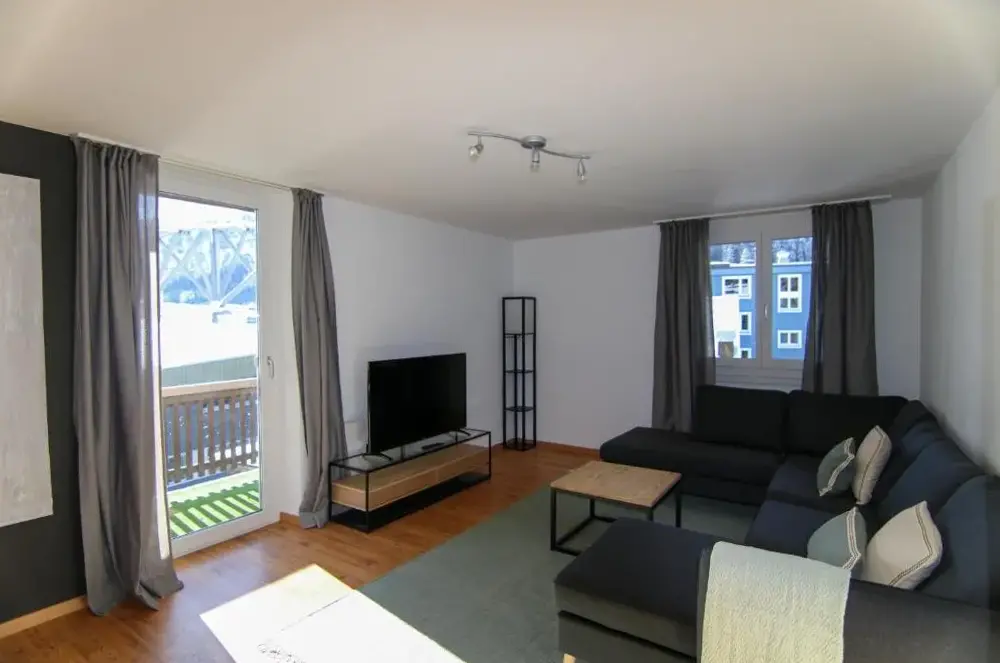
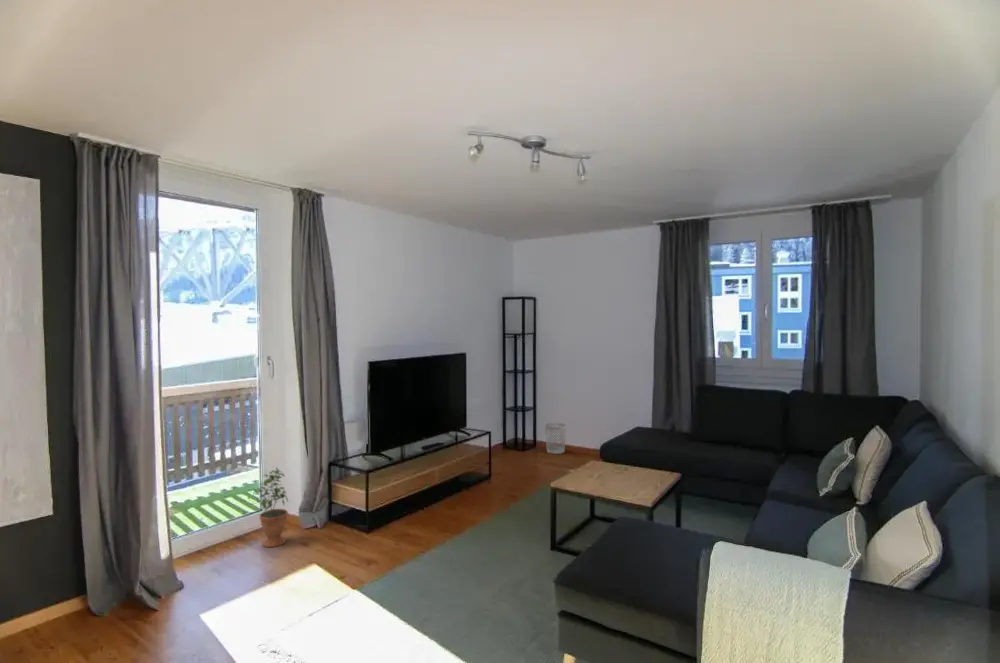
+ potted plant [252,465,289,548]
+ wastebasket [544,422,567,455]
